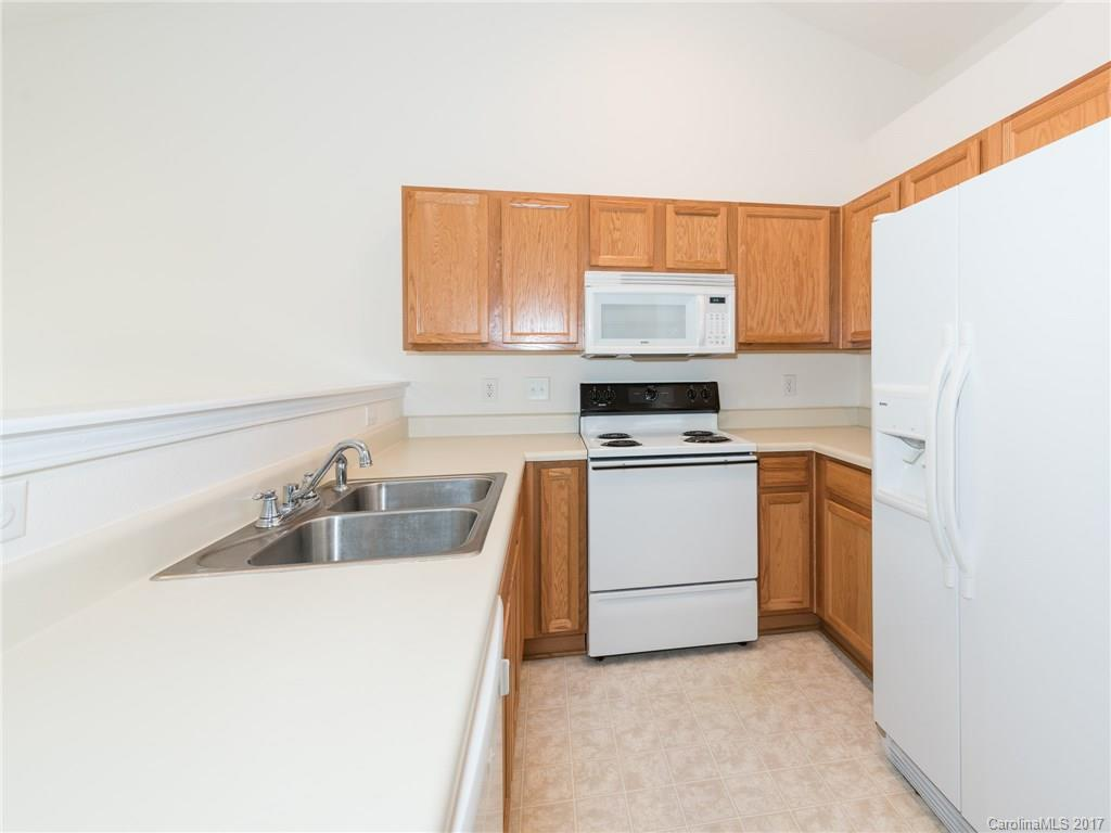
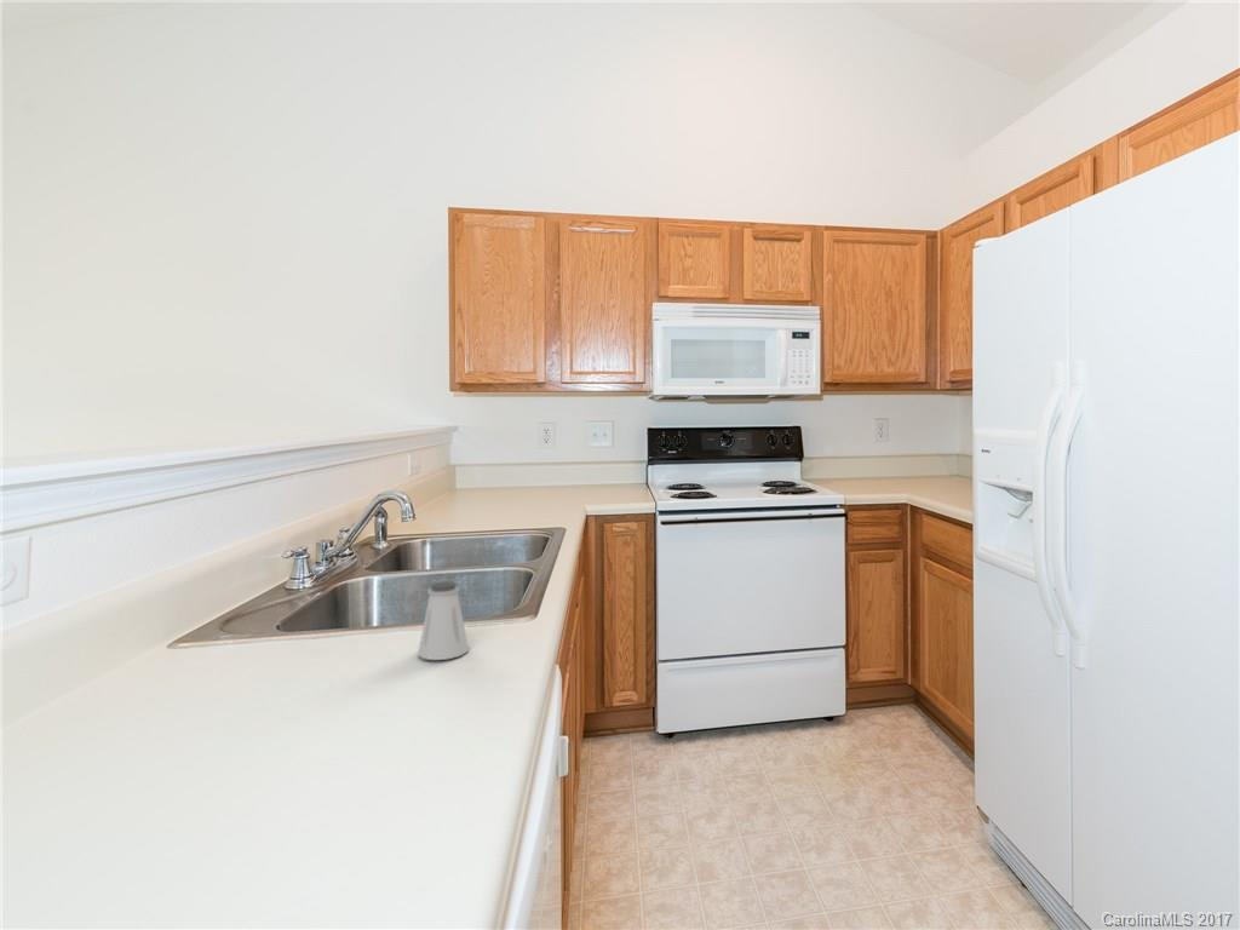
+ saltshaker [417,580,470,661]
